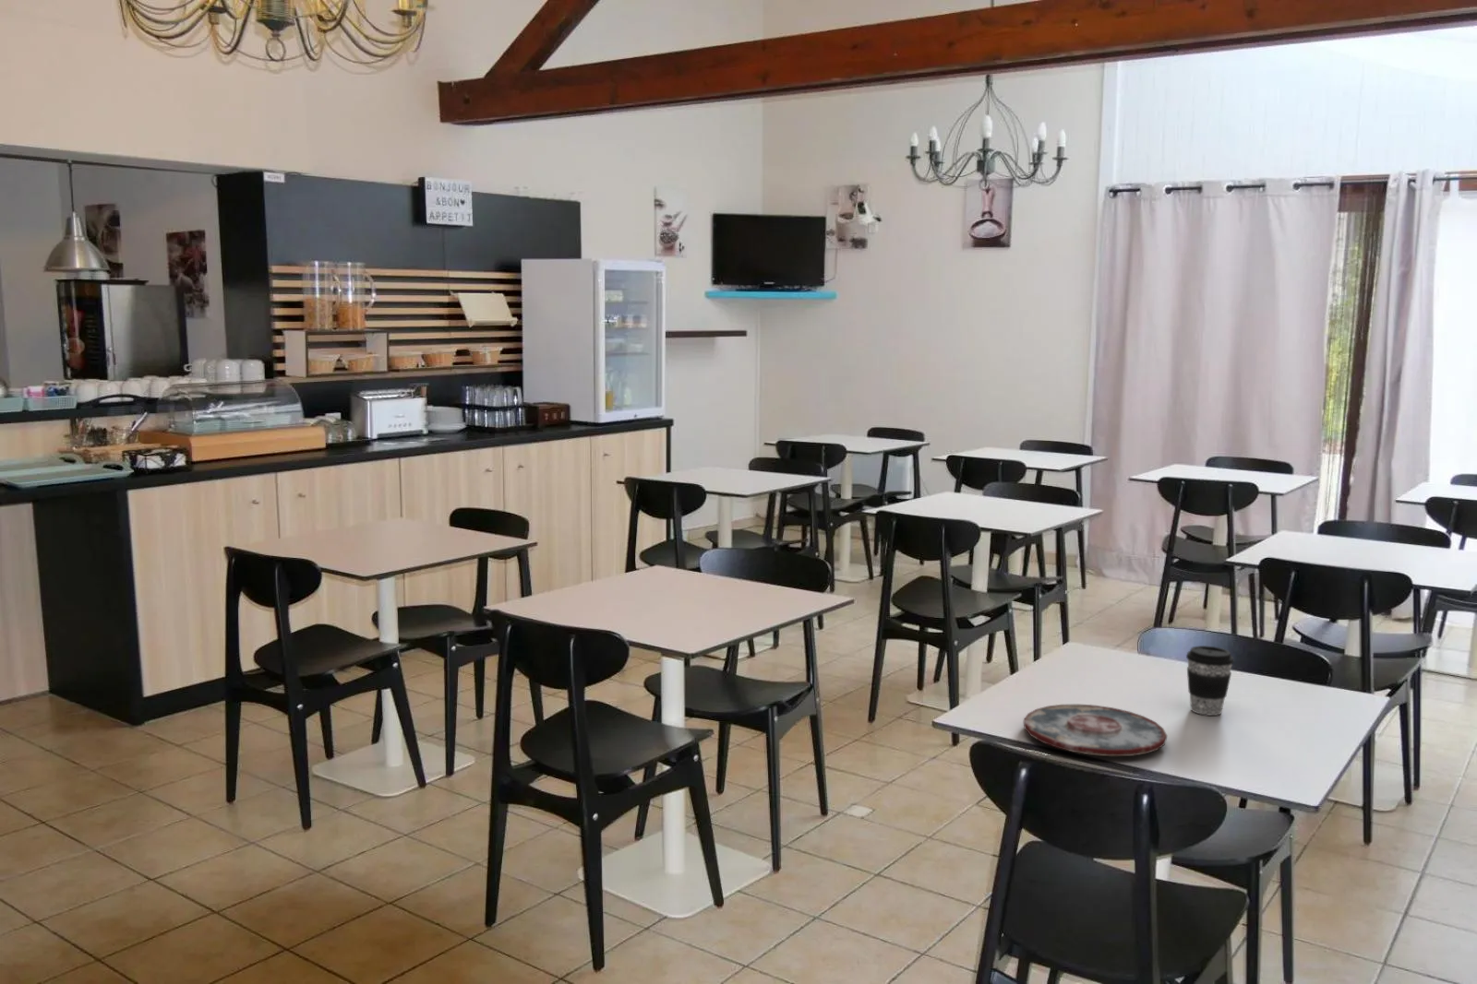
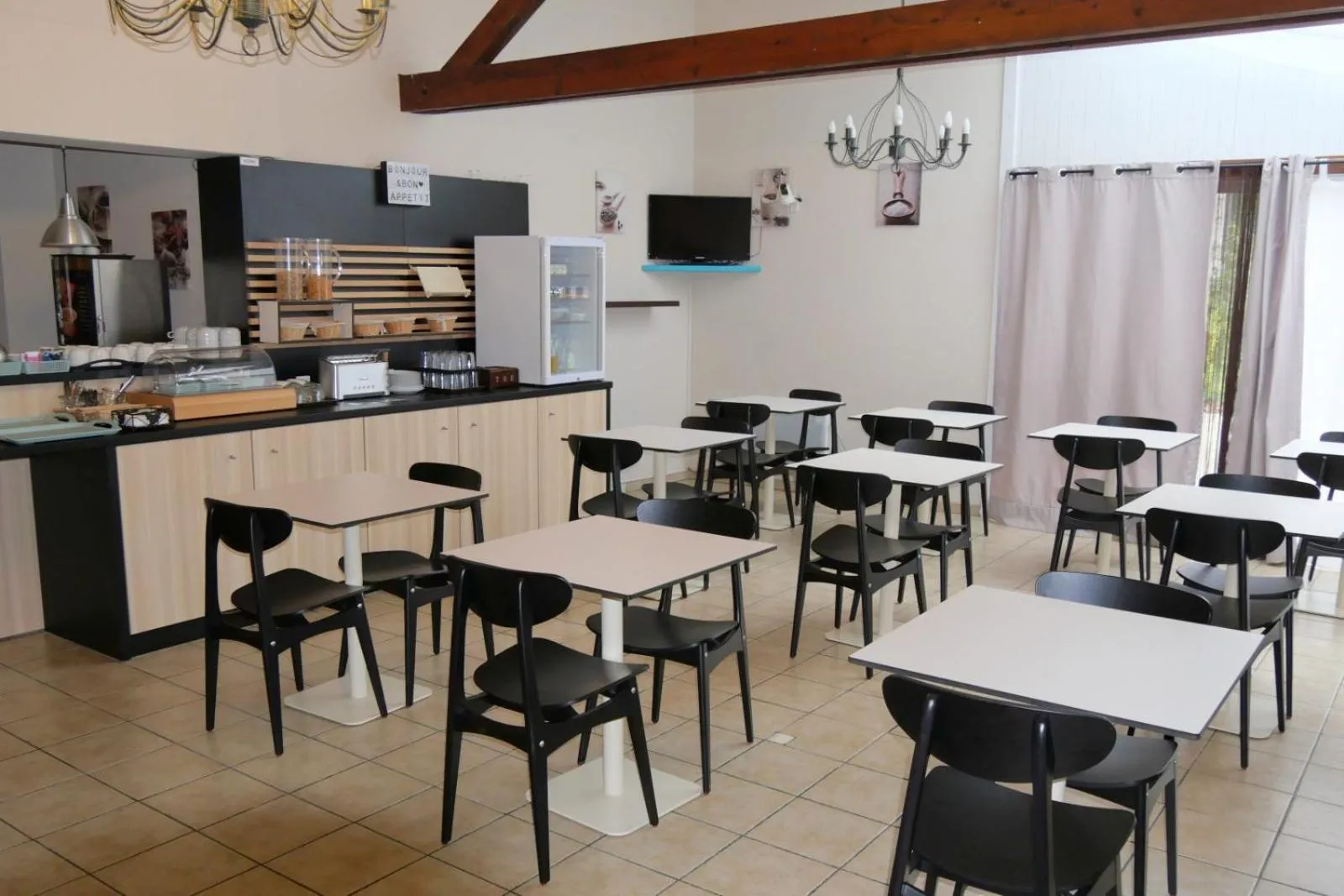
- coffee cup [1186,645,1234,716]
- plate [1023,704,1168,757]
